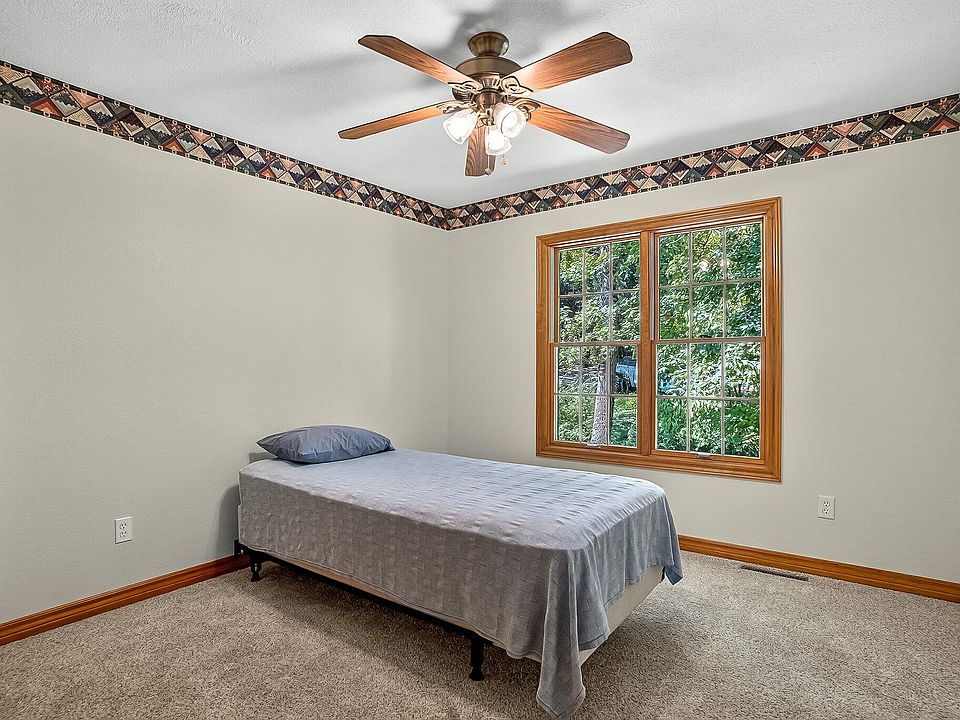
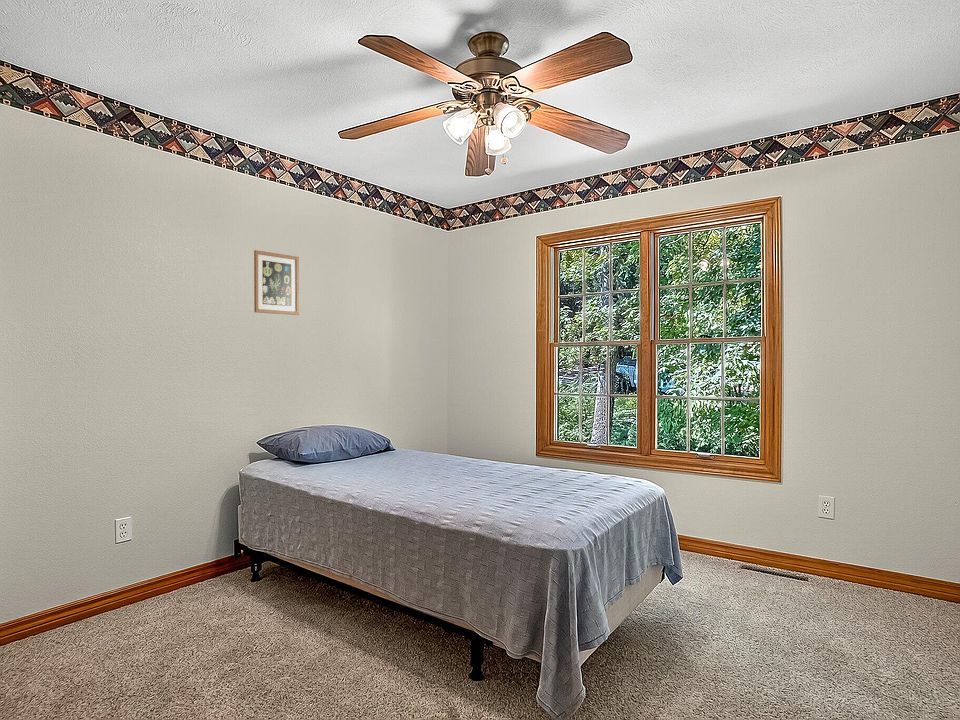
+ wall art [253,249,300,316]
